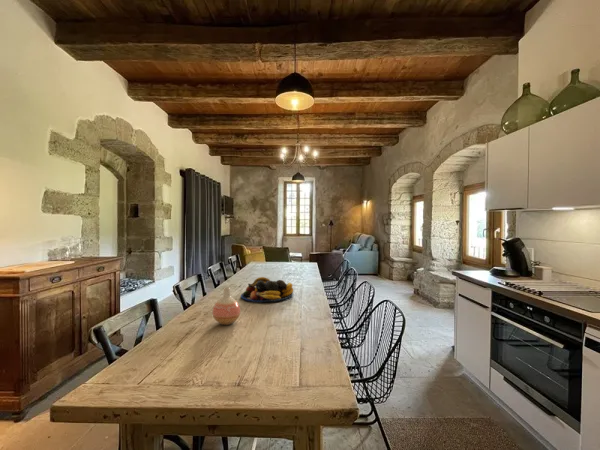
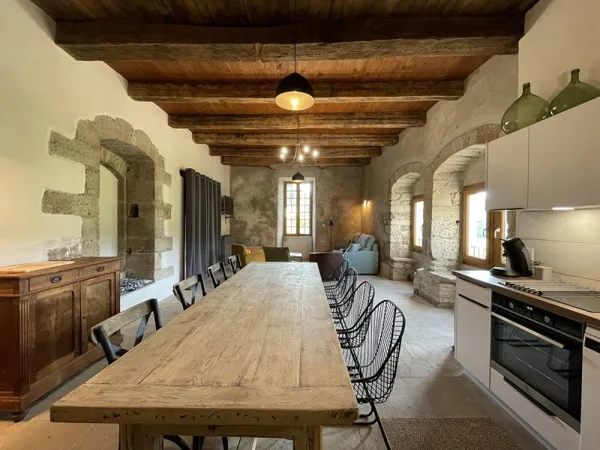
- vase [212,287,241,326]
- fruit bowl [240,276,294,303]
